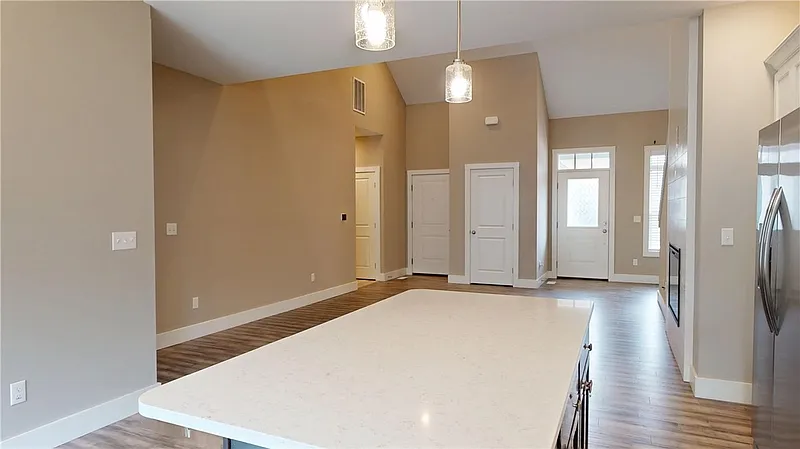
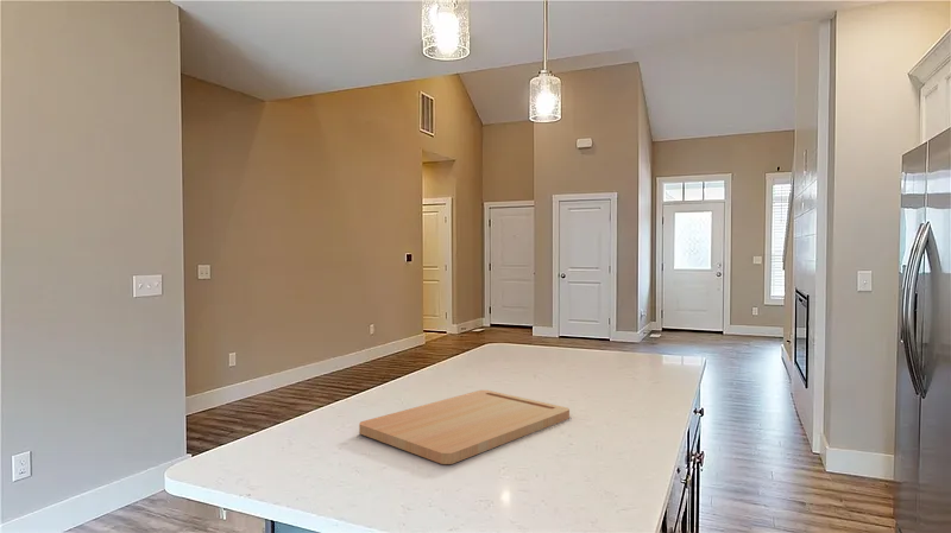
+ cutting board [358,389,571,465]
